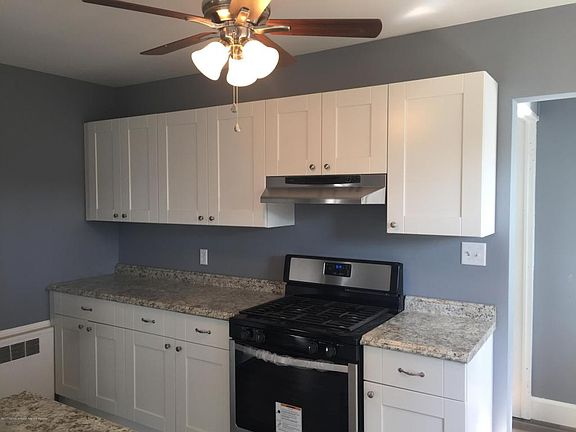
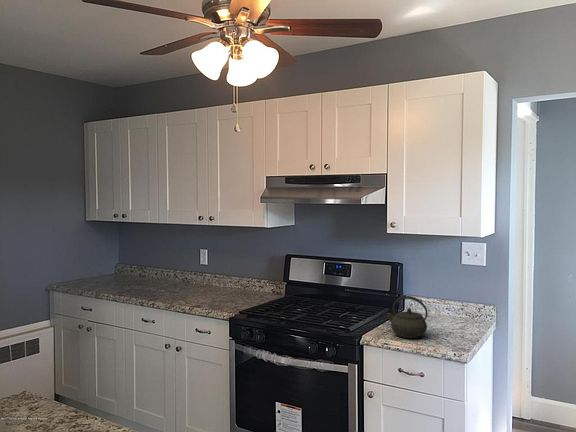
+ kettle [386,295,429,339]
